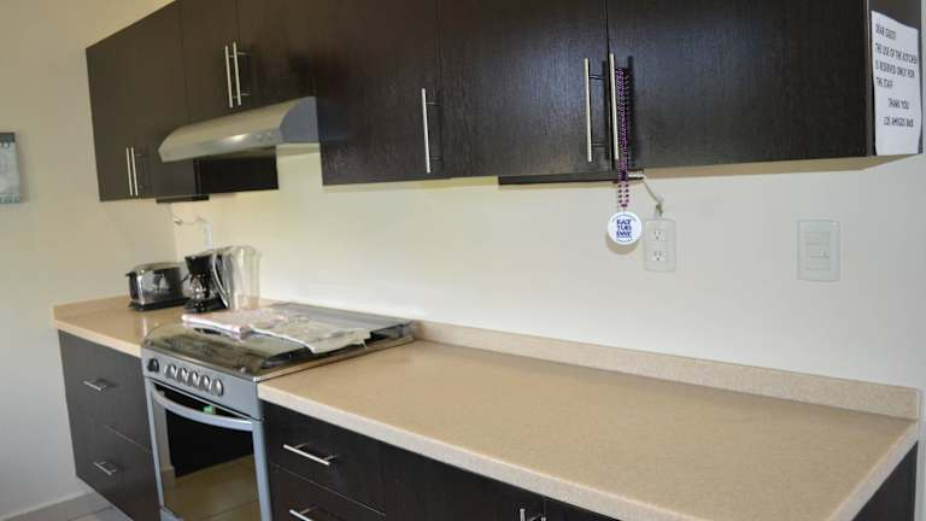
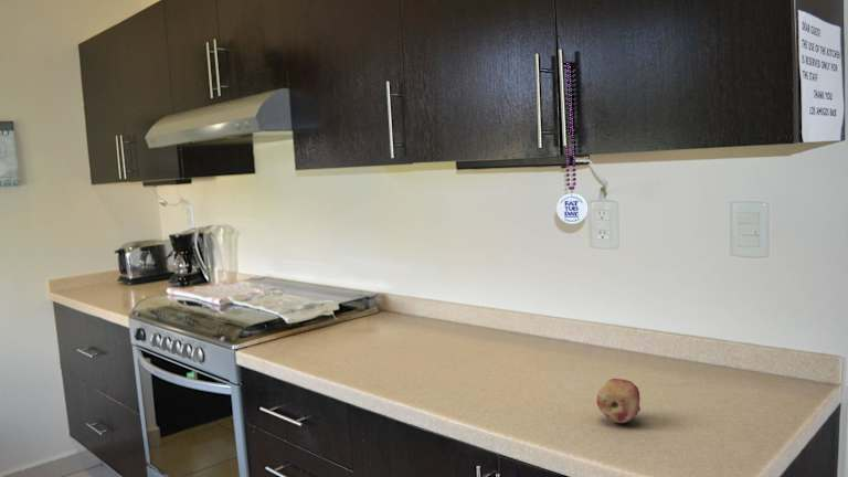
+ fruit [595,378,642,424]
